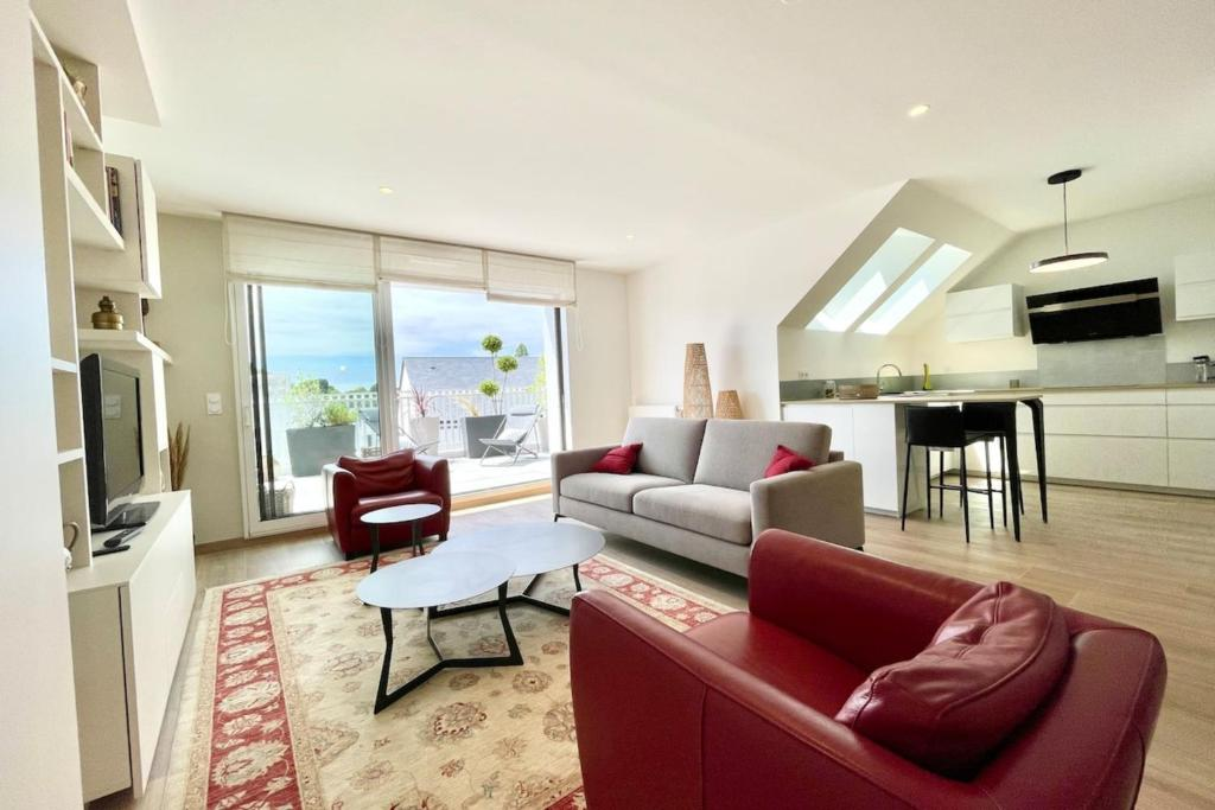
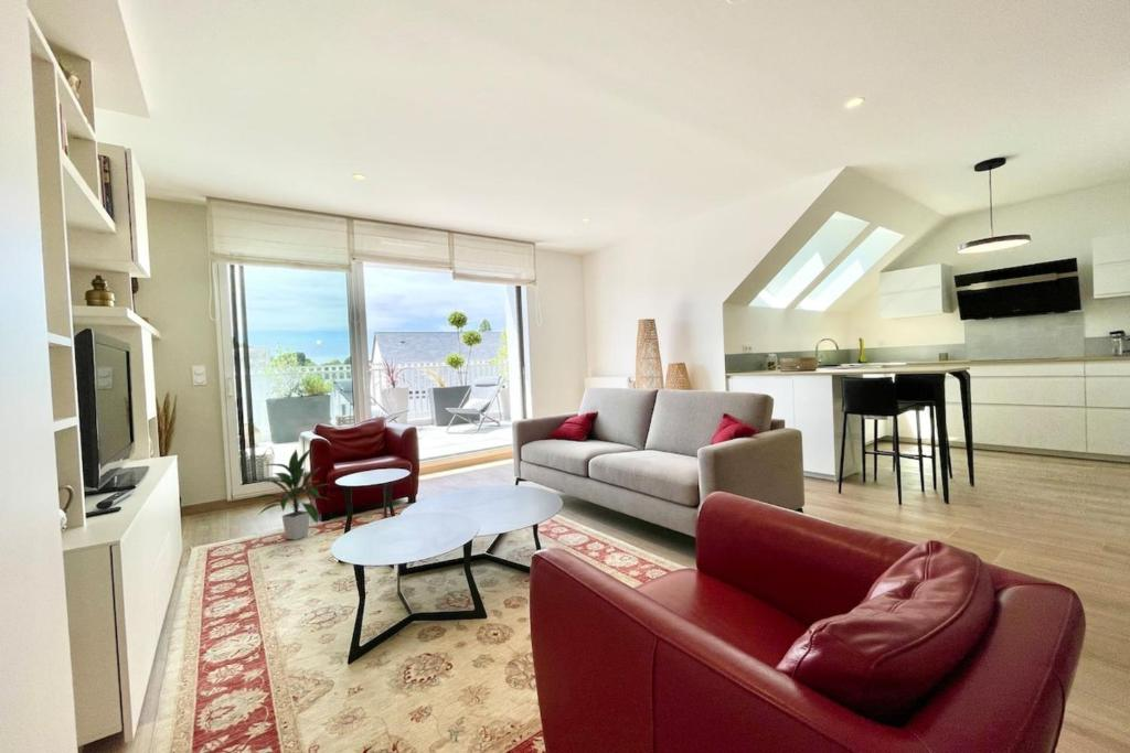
+ indoor plant [249,447,329,541]
